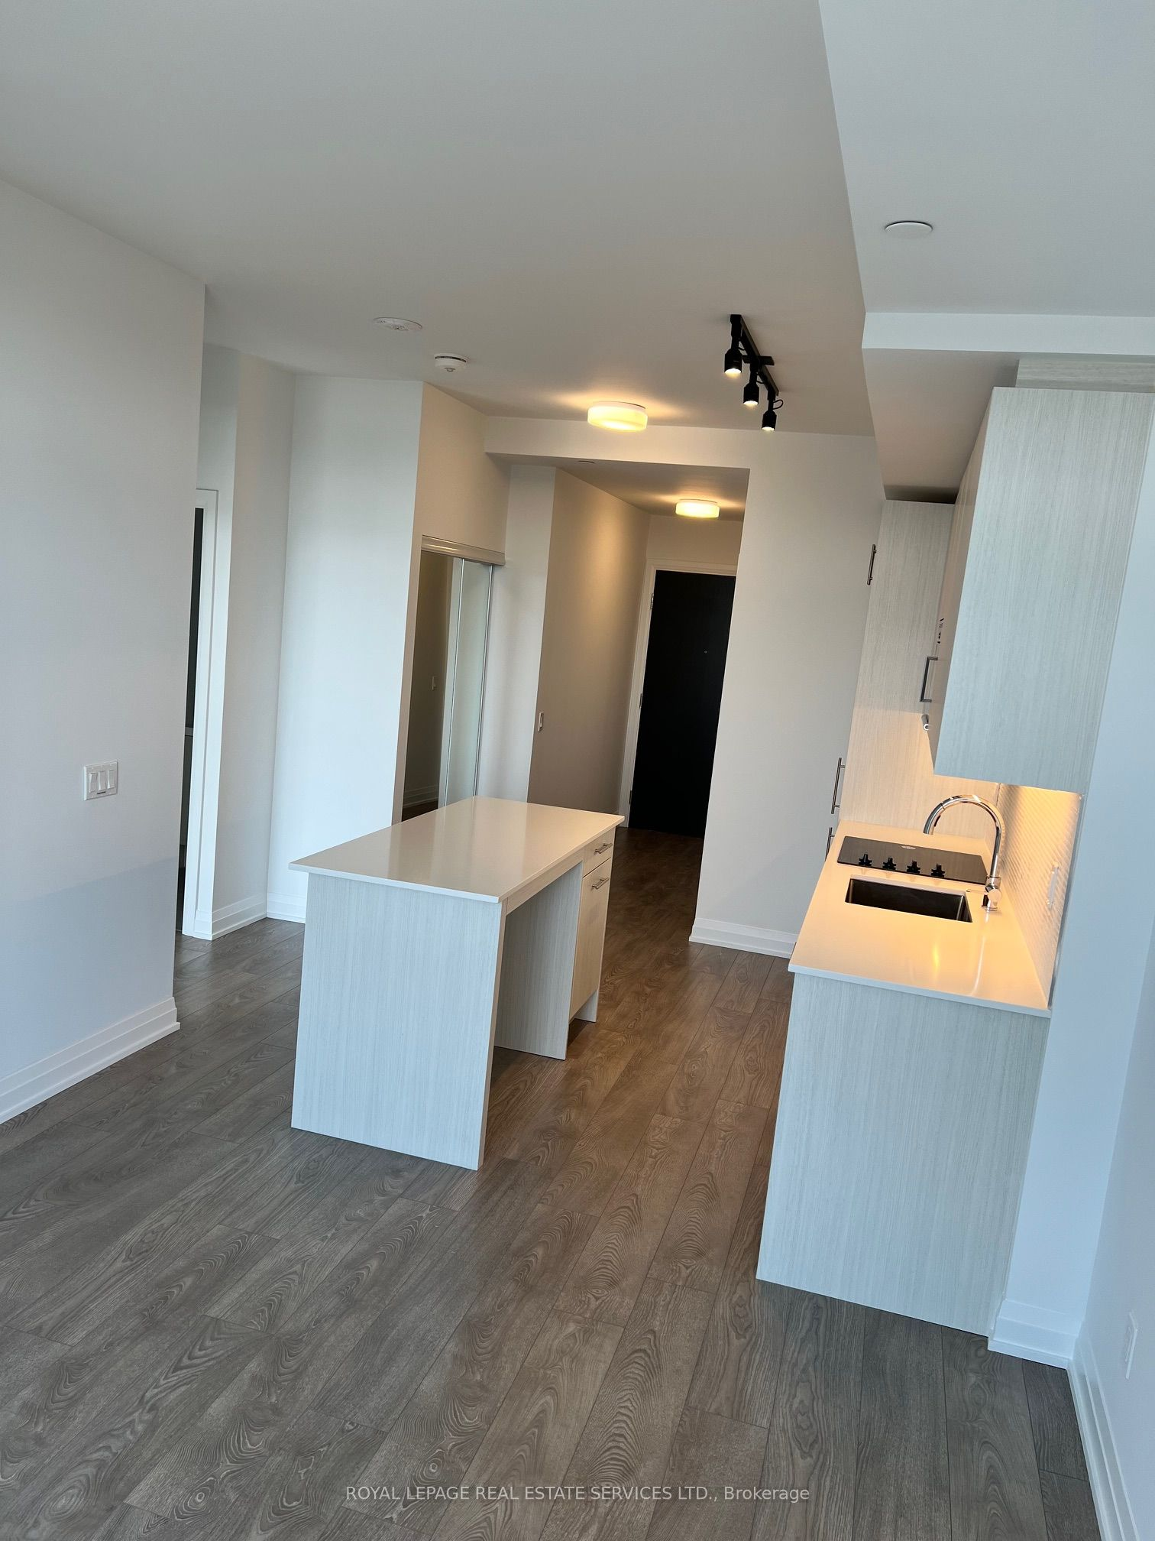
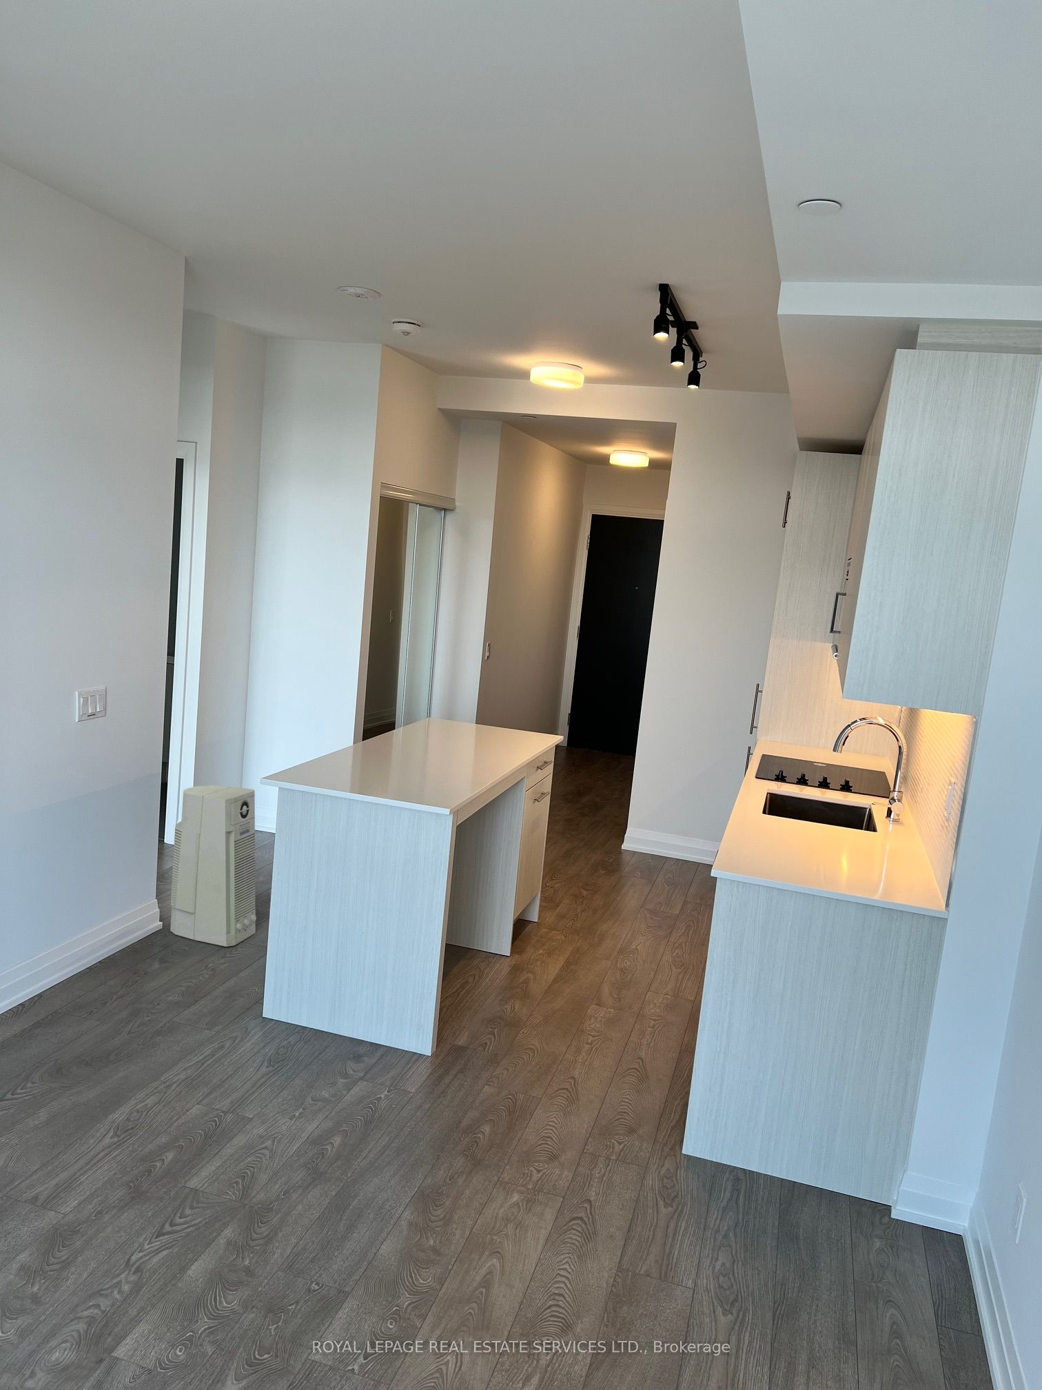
+ air purifier [170,785,257,948]
